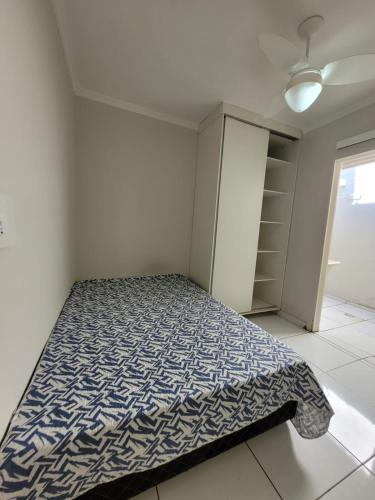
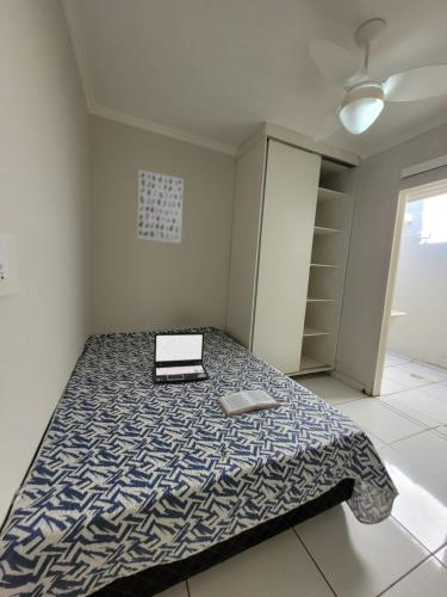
+ wall art [136,168,185,245]
+ book [216,389,283,418]
+ laptop [153,331,211,383]
